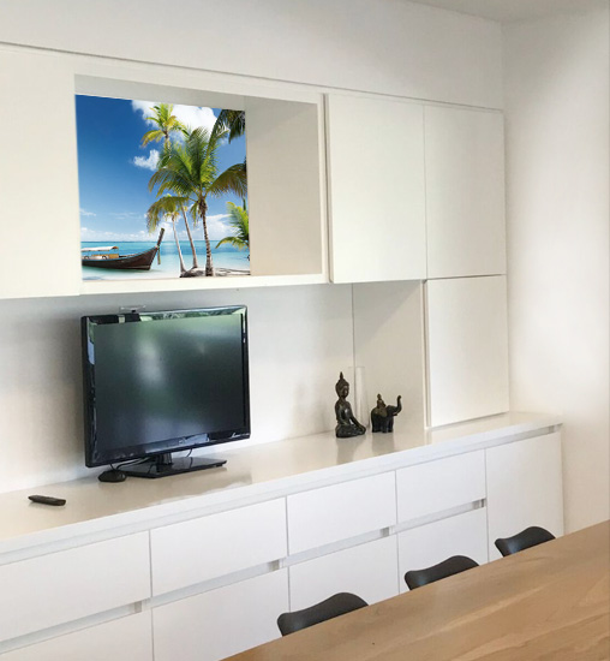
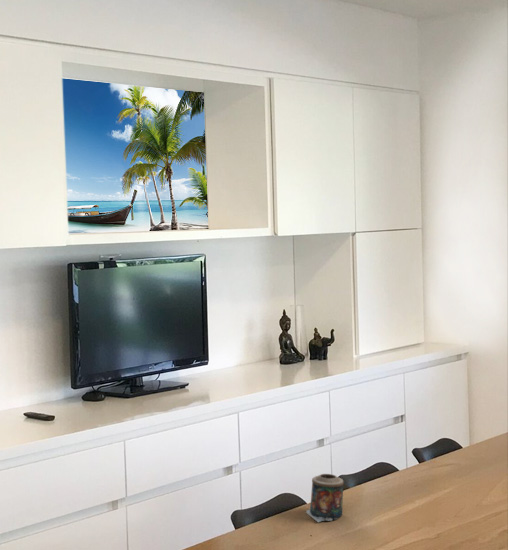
+ candle [305,473,345,523]
